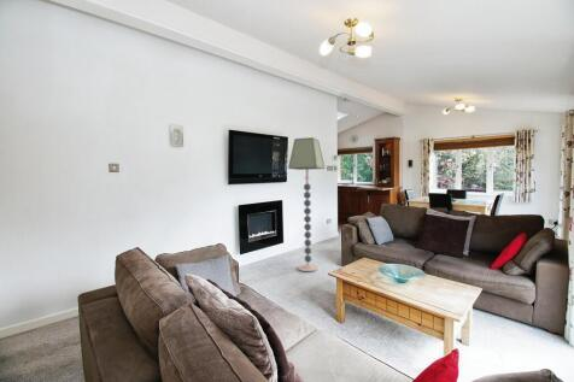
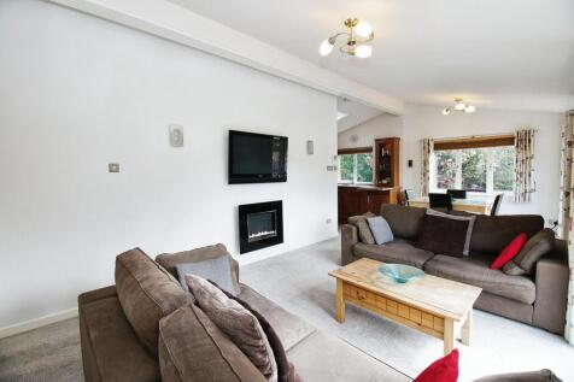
- floor lamp [287,136,326,272]
